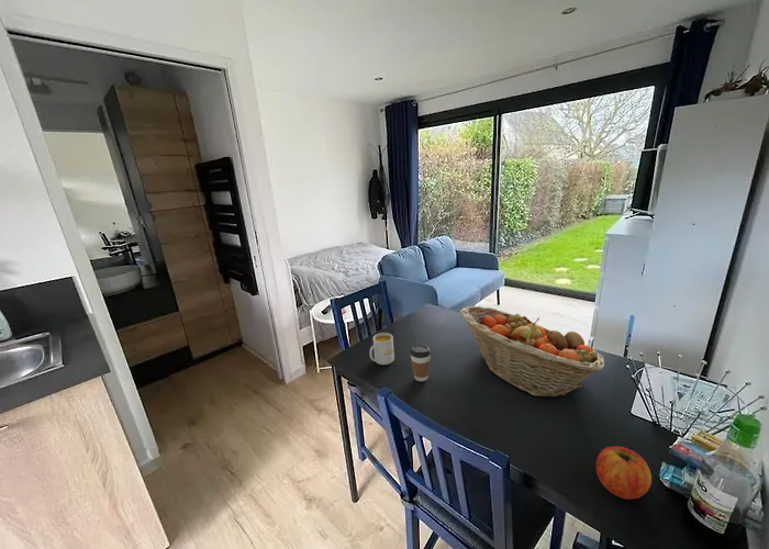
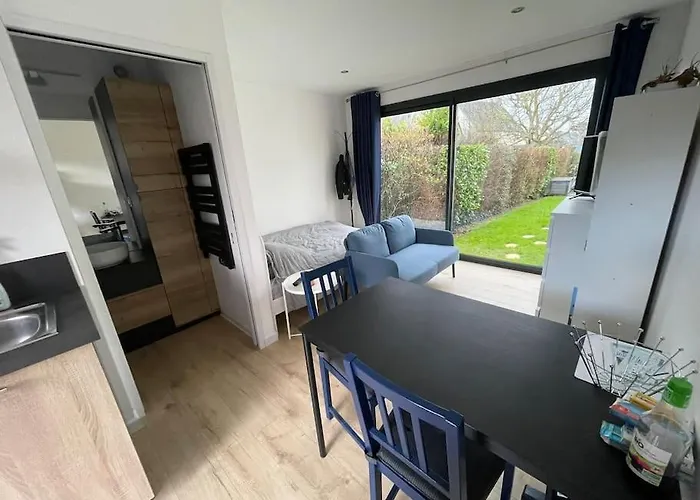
- mug [368,332,395,366]
- coffee cup [409,344,432,382]
- apple [594,445,653,500]
- fruit basket [459,305,606,397]
